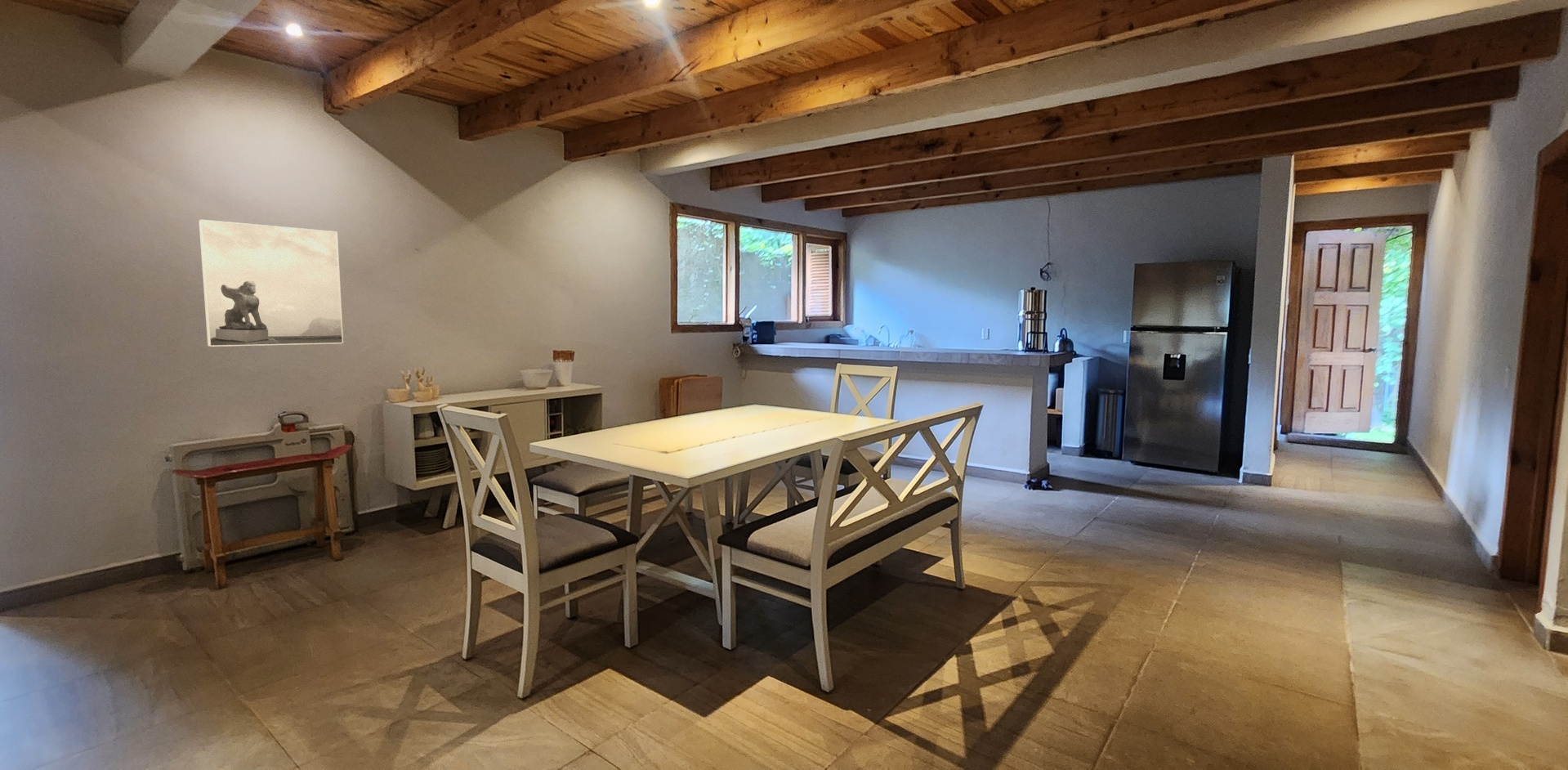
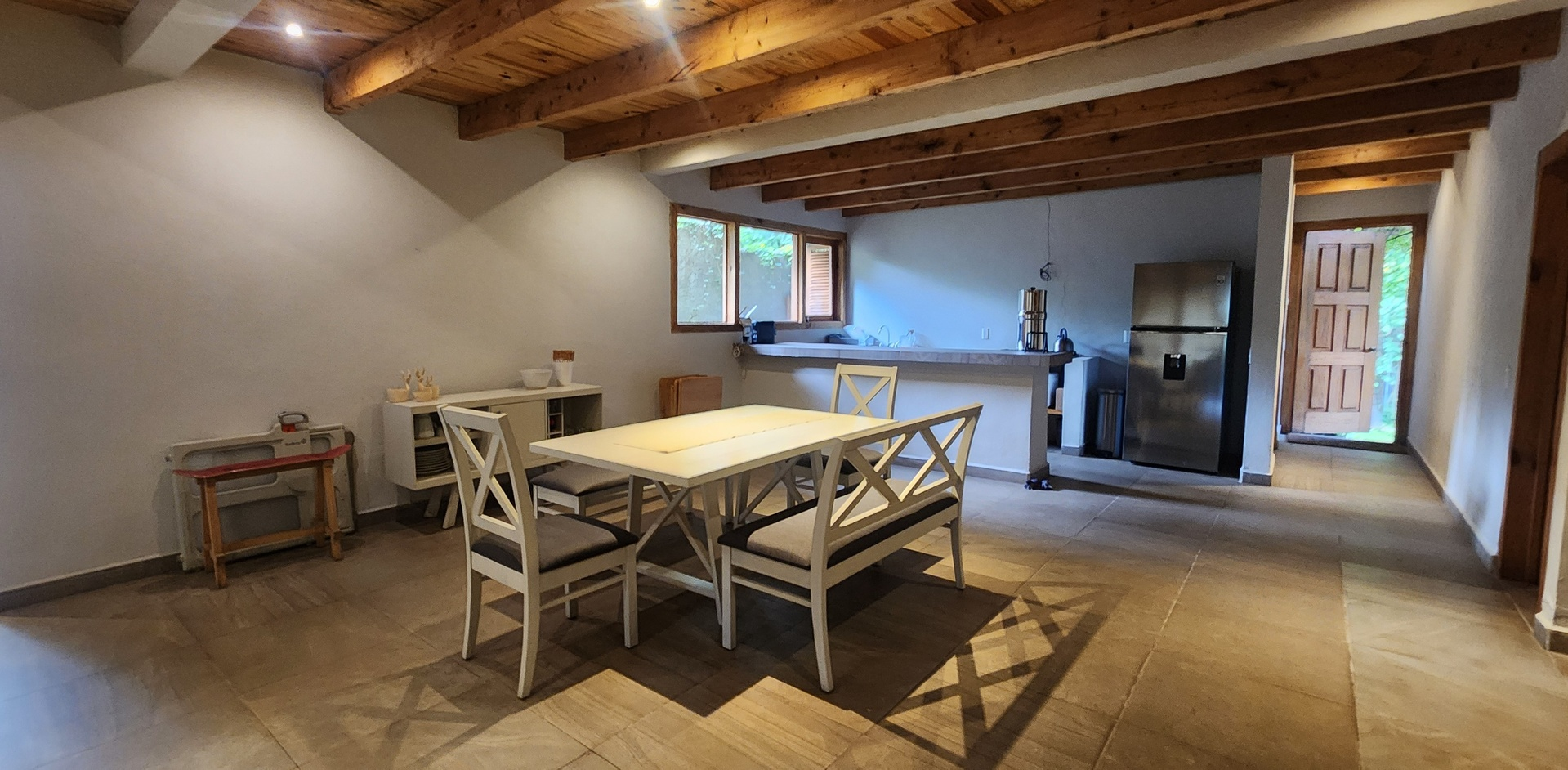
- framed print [198,219,344,347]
